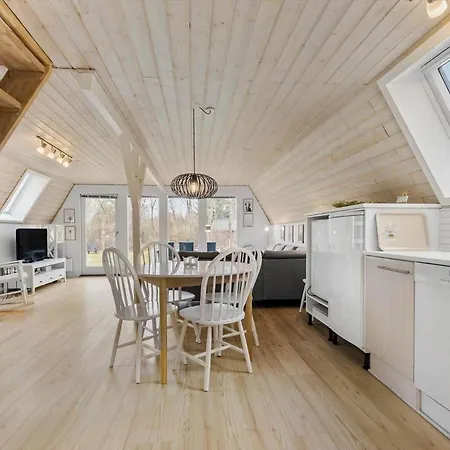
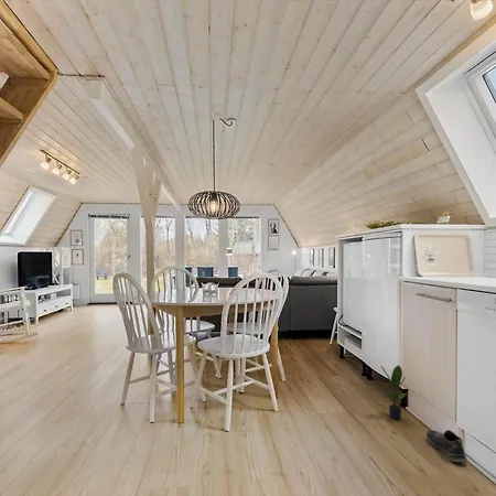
+ shoe [425,429,468,463]
+ potted plant [380,364,409,421]
